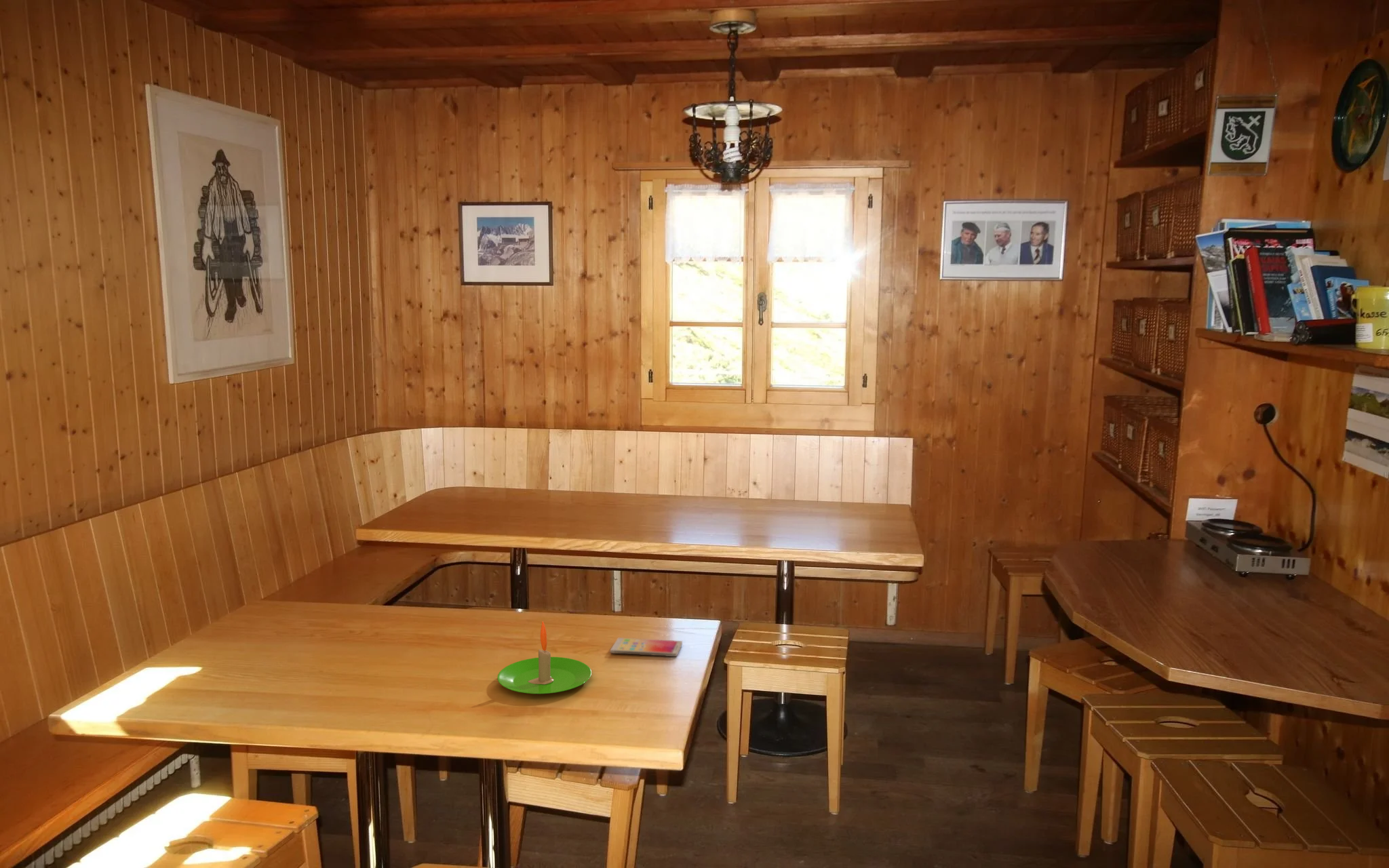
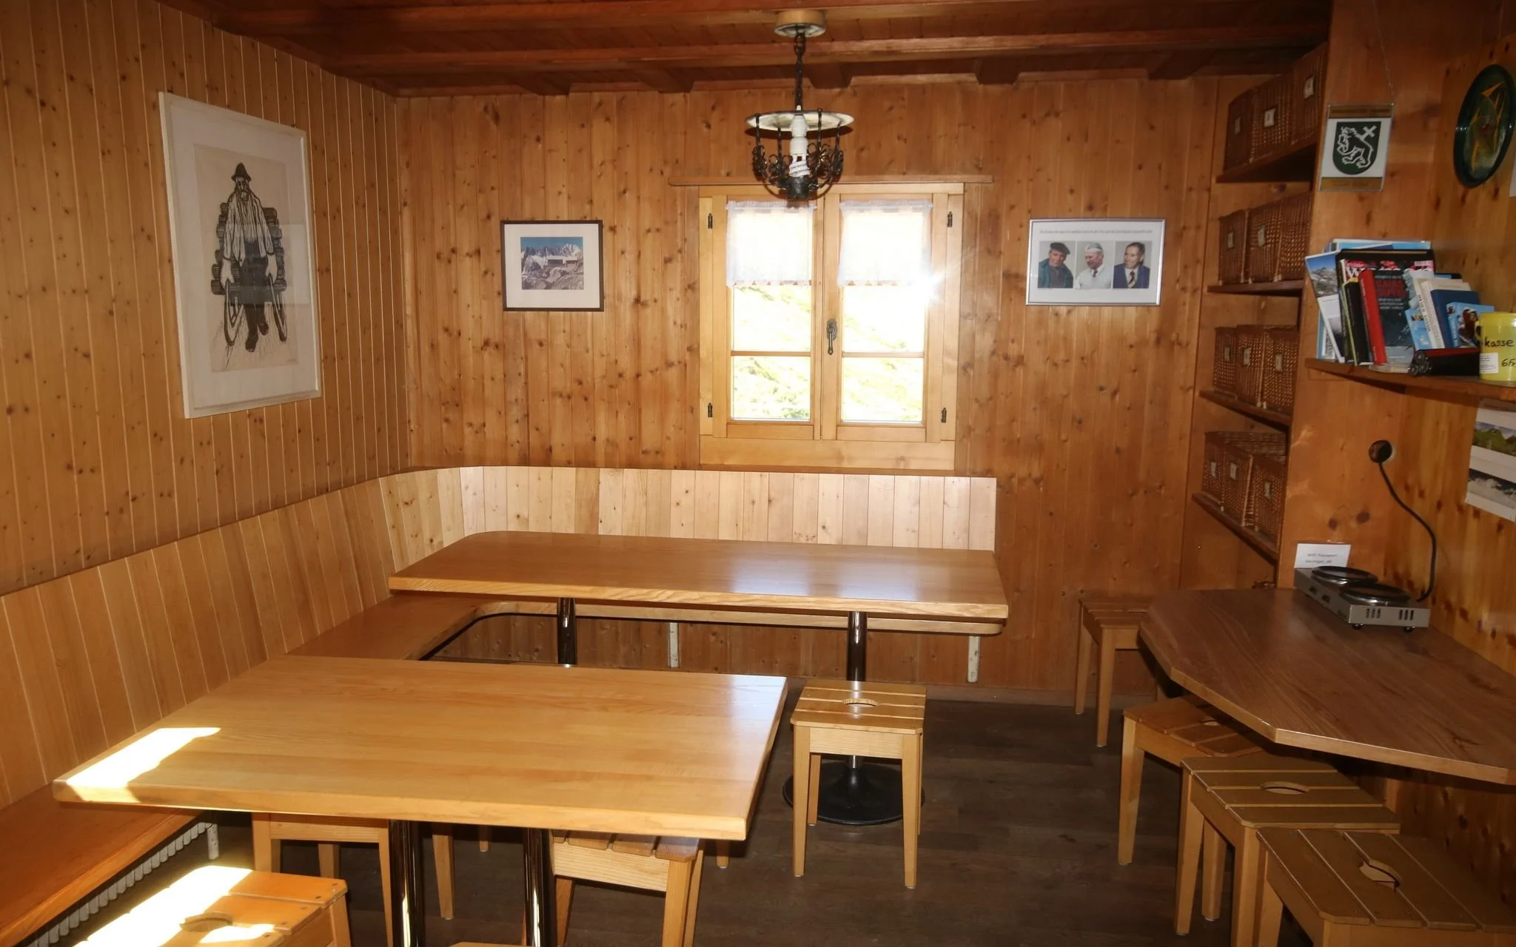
- smartphone [610,637,683,657]
- candle [496,620,592,694]
